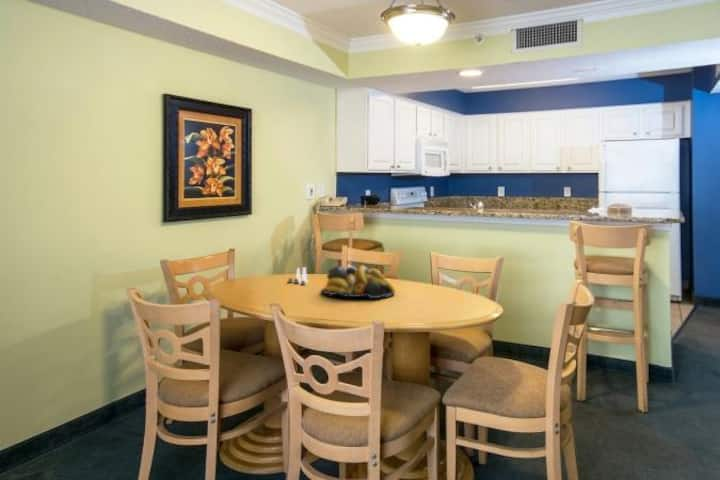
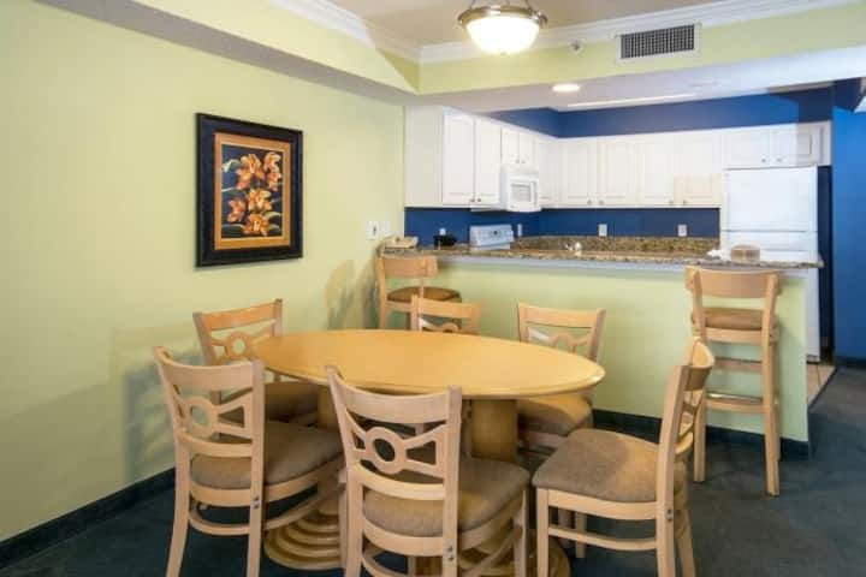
- fruit bowl [319,264,396,299]
- salt and pepper shaker set [286,266,309,285]
